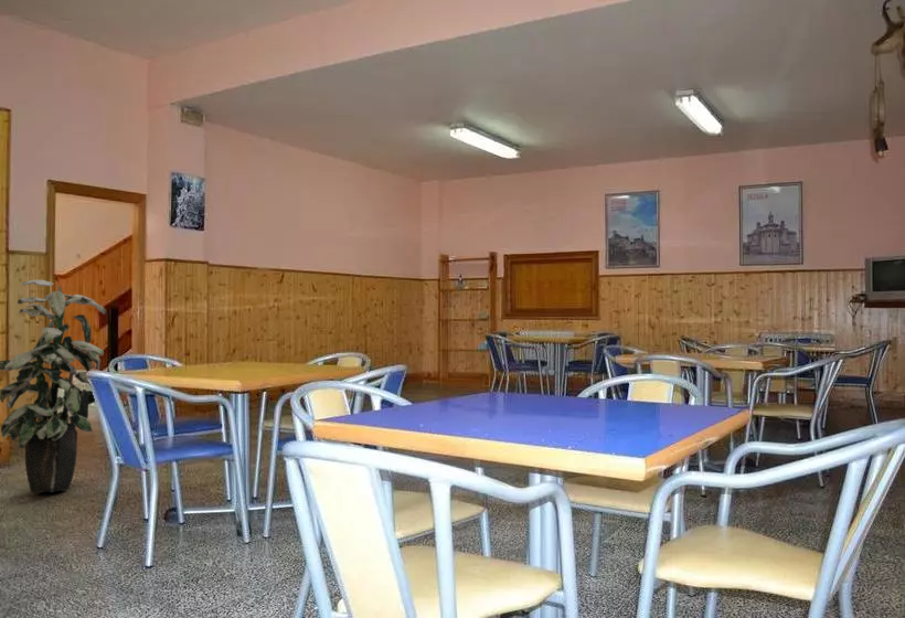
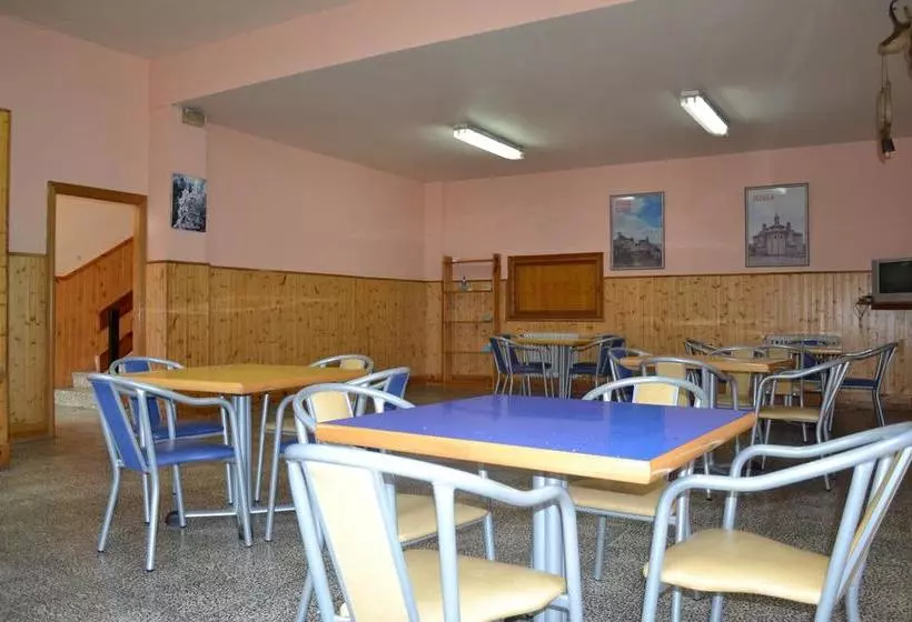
- indoor plant [0,279,106,493]
